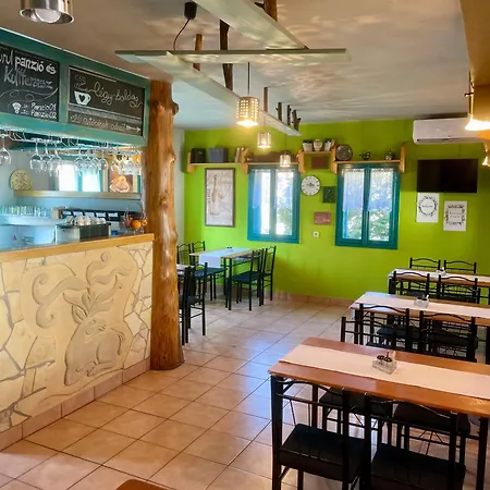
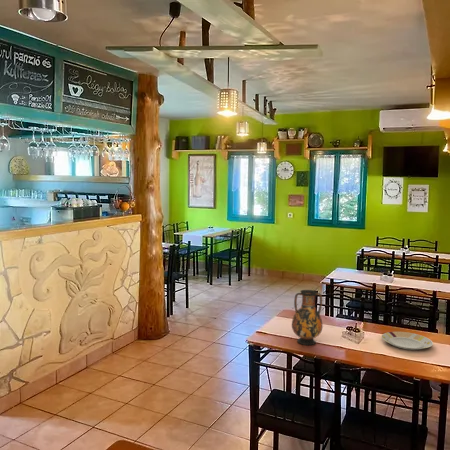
+ plate [381,331,434,351]
+ vase [291,289,324,346]
